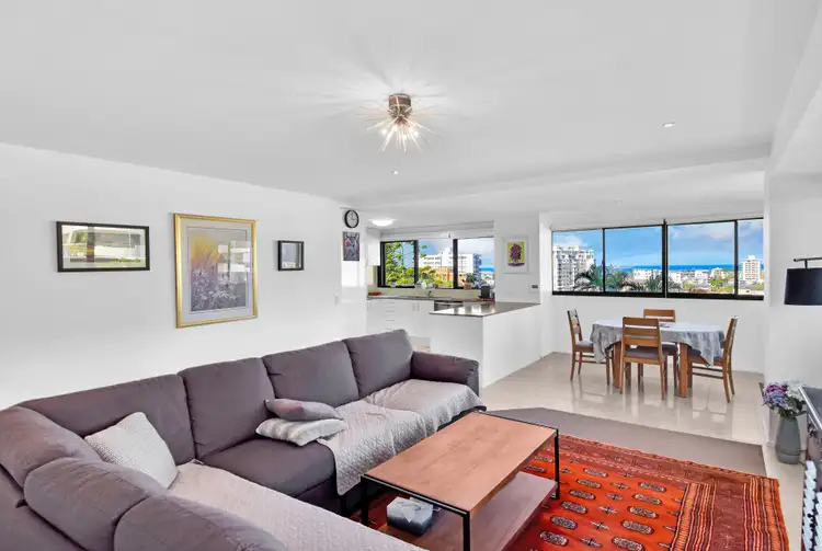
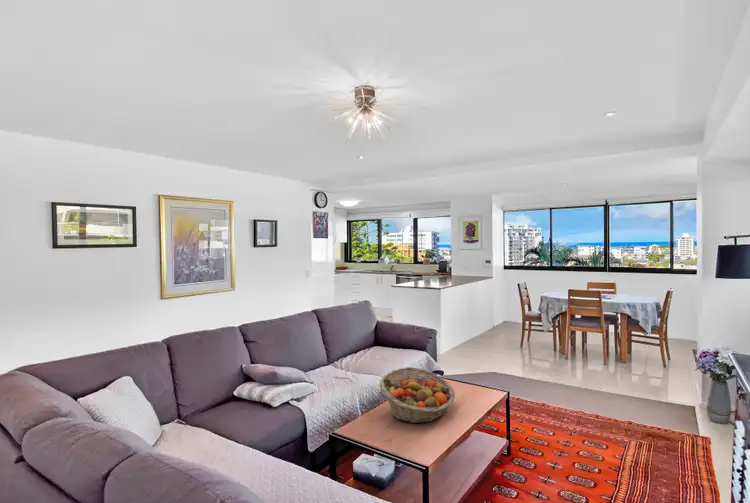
+ fruit basket [379,366,456,424]
